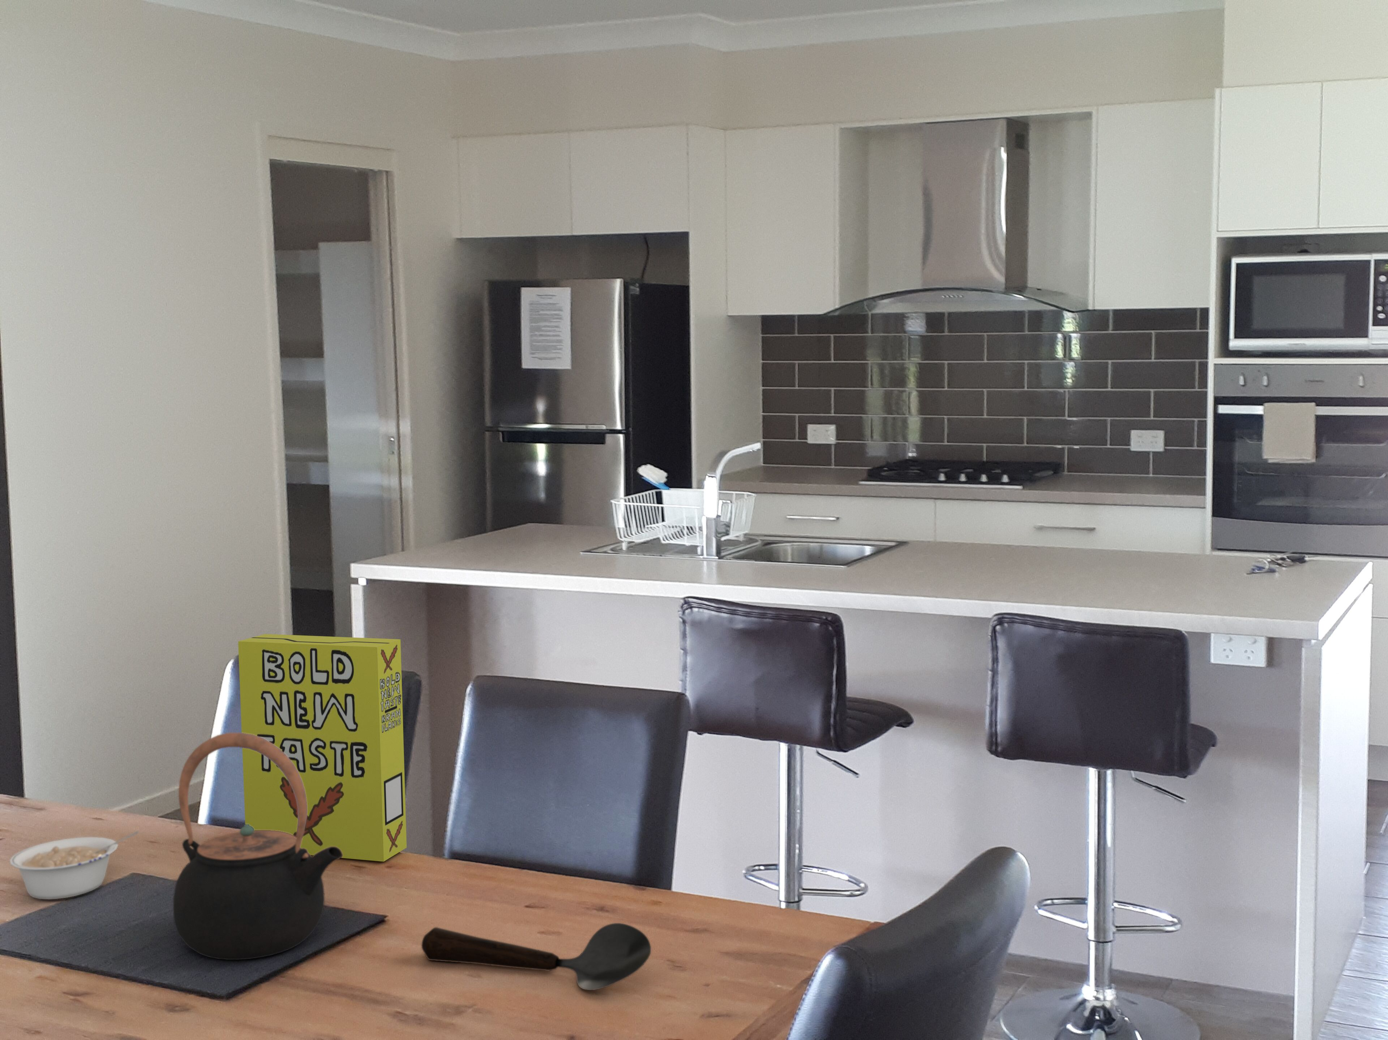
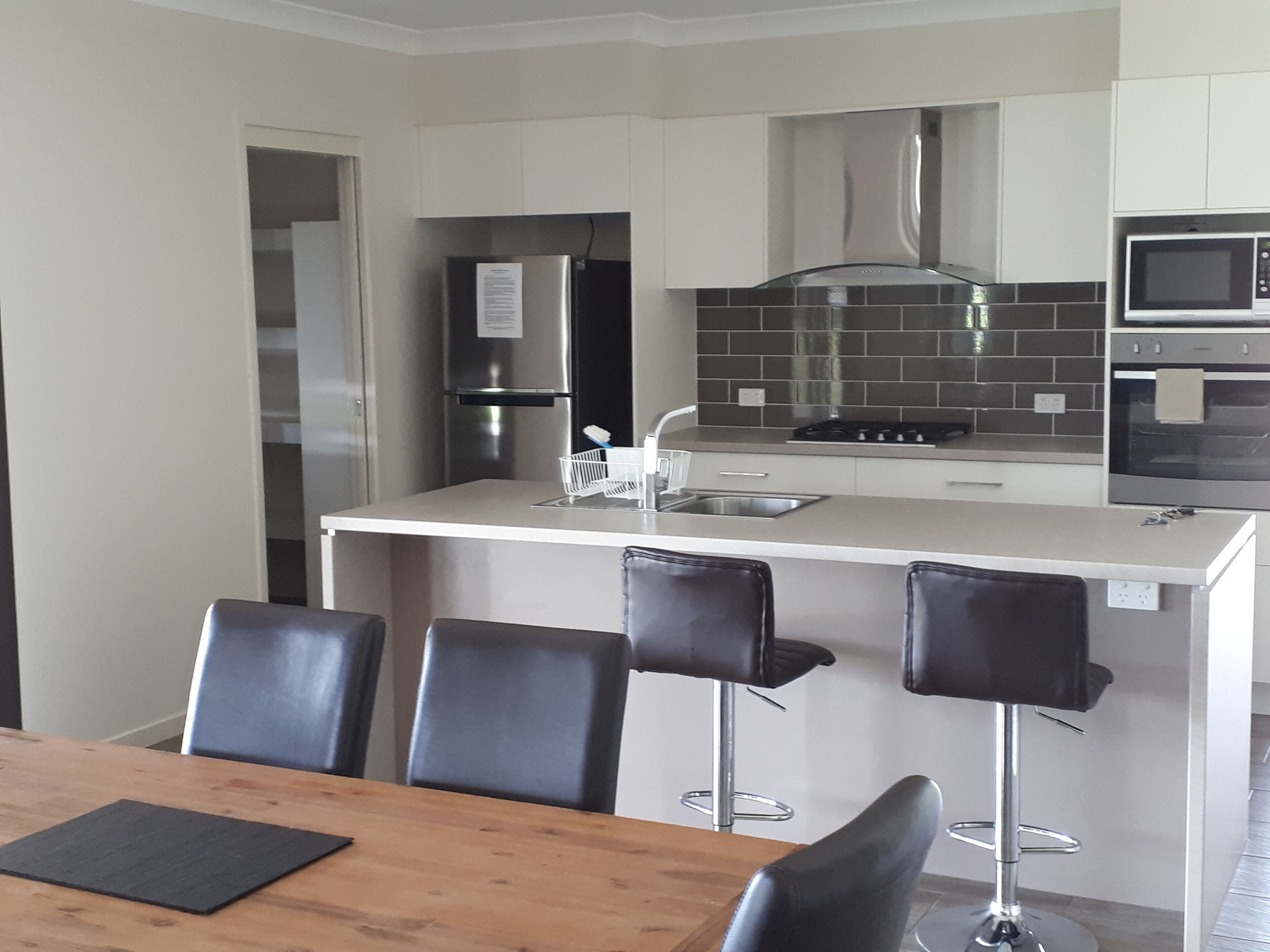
- spoon [421,923,651,991]
- teapot [173,732,343,960]
- cereal box [238,634,407,862]
- legume [10,831,139,900]
